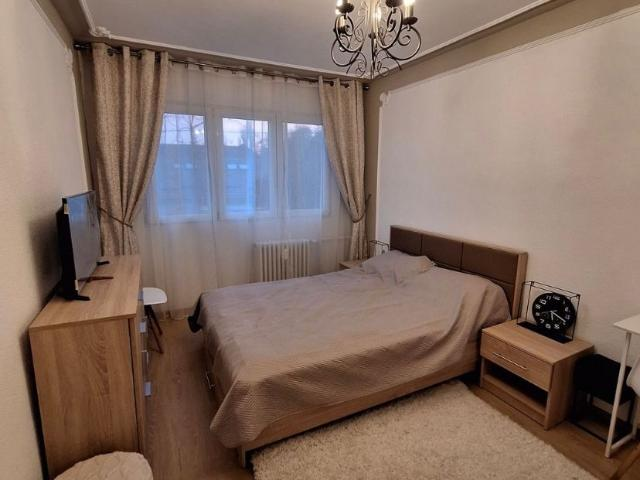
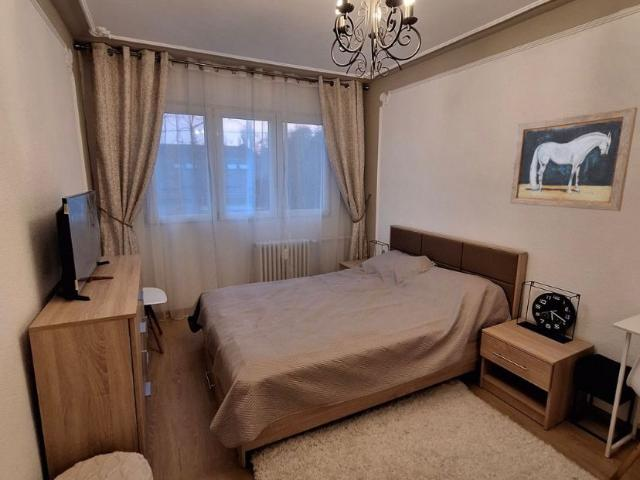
+ wall art [509,107,638,212]
